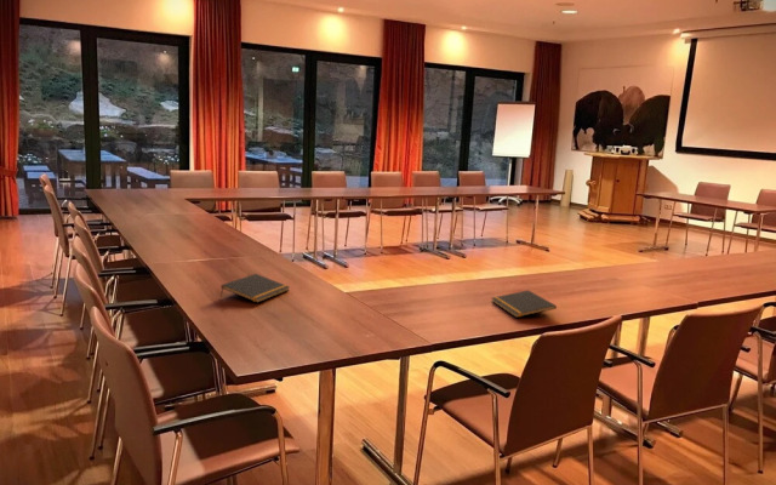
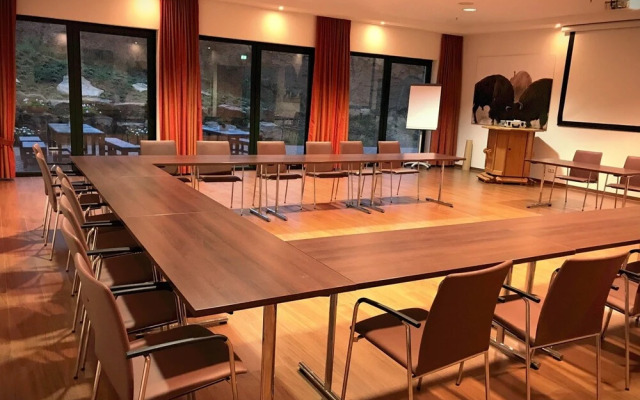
- notepad [491,289,558,319]
- notepad [219,273,291,304]
